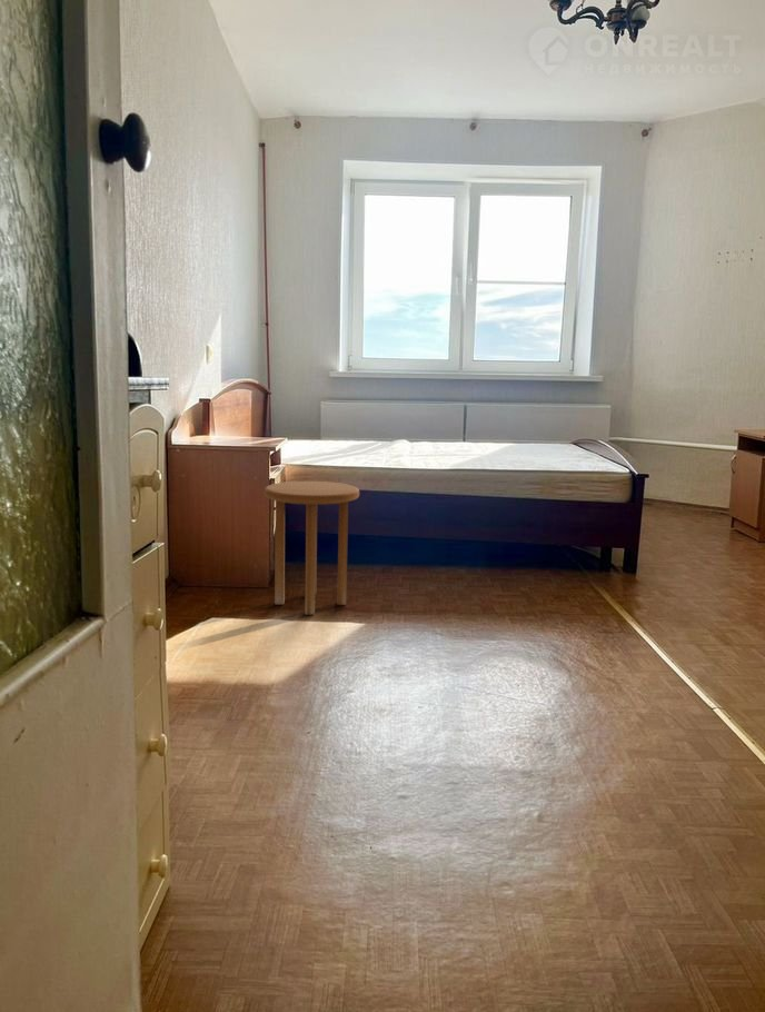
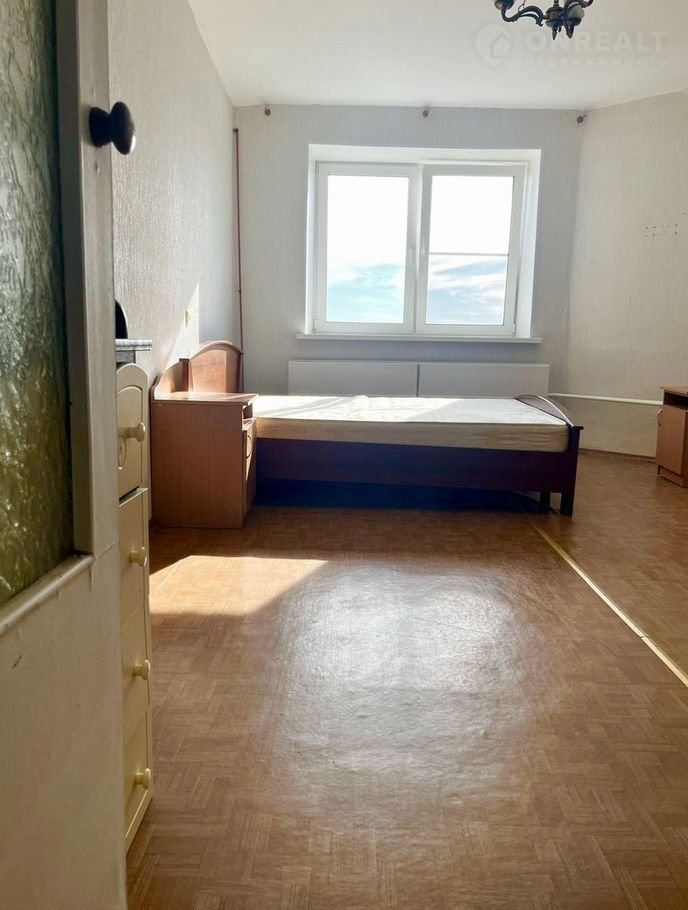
- side table [264,480,360,616]
